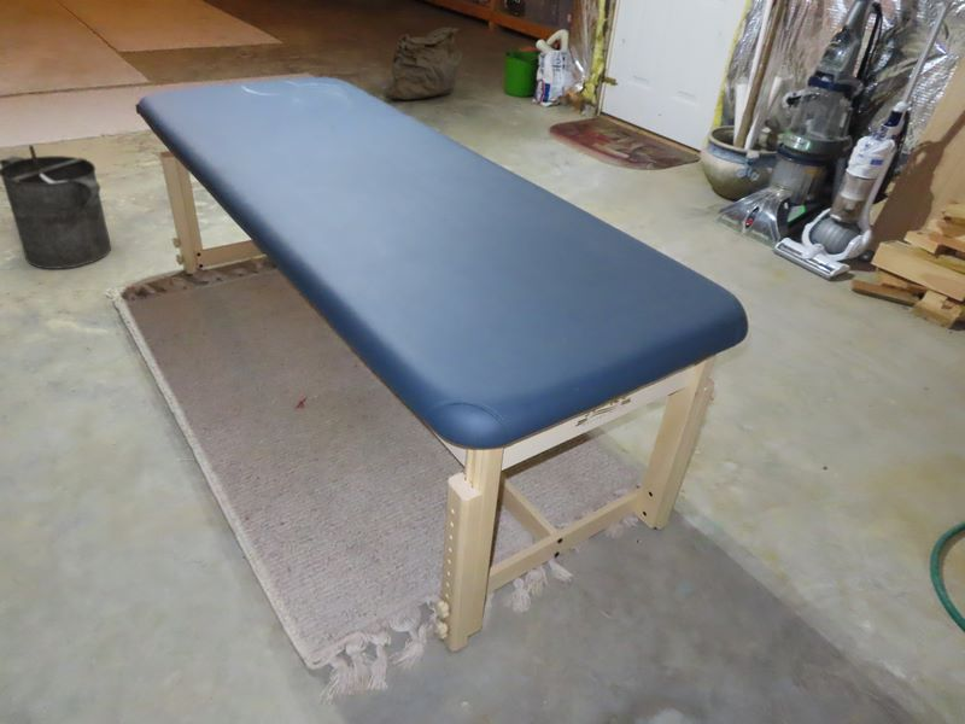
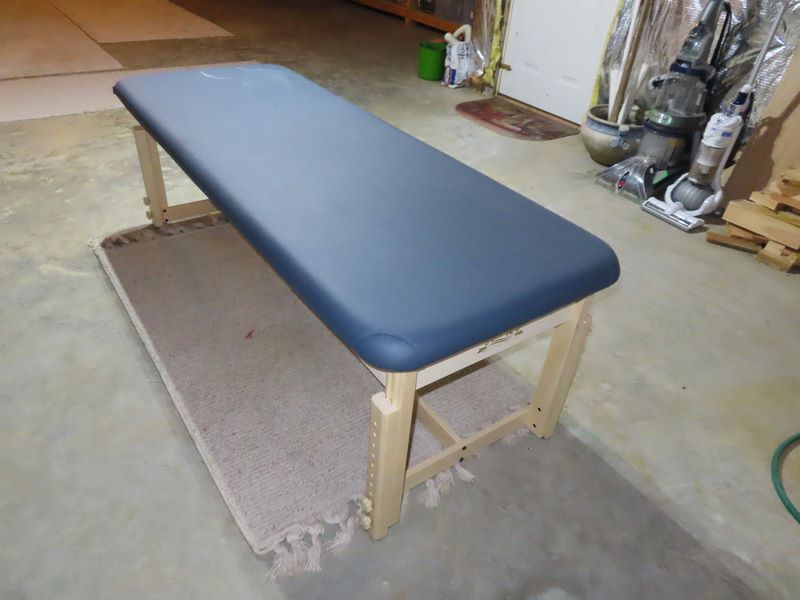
- bag [384,27,463,101]
- bucket [0,144,112,270]
